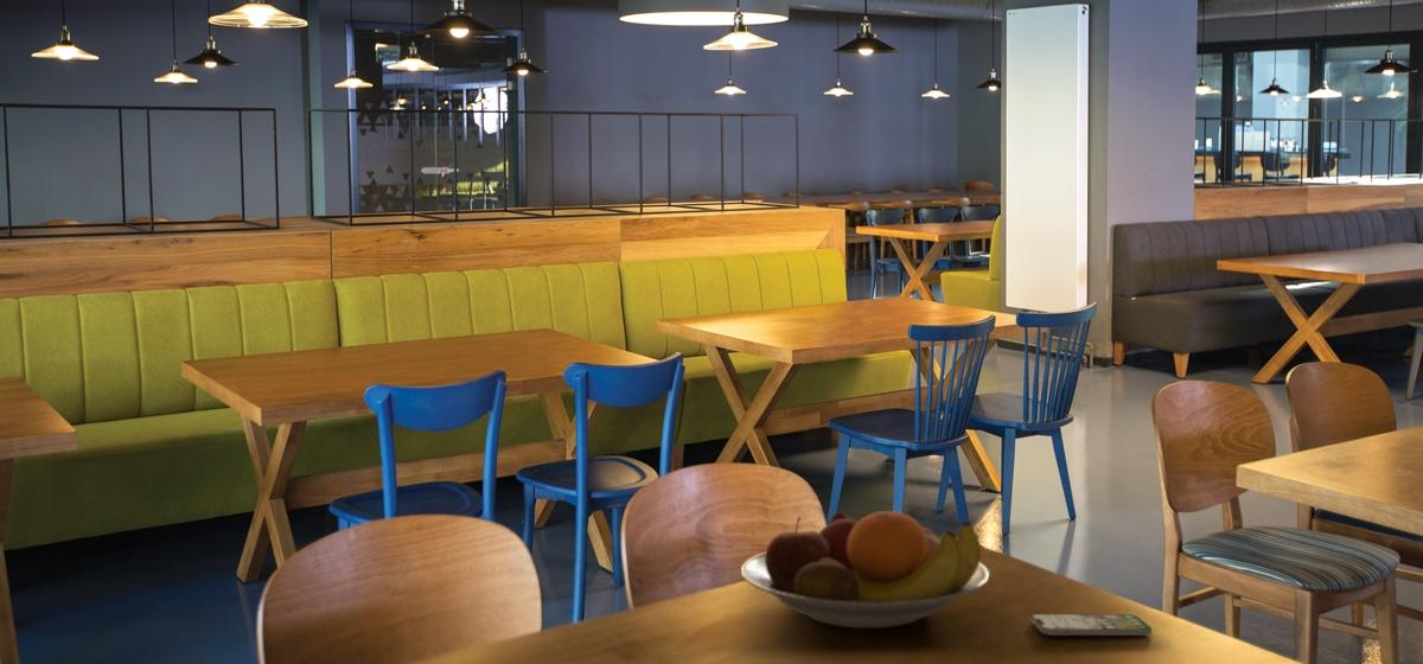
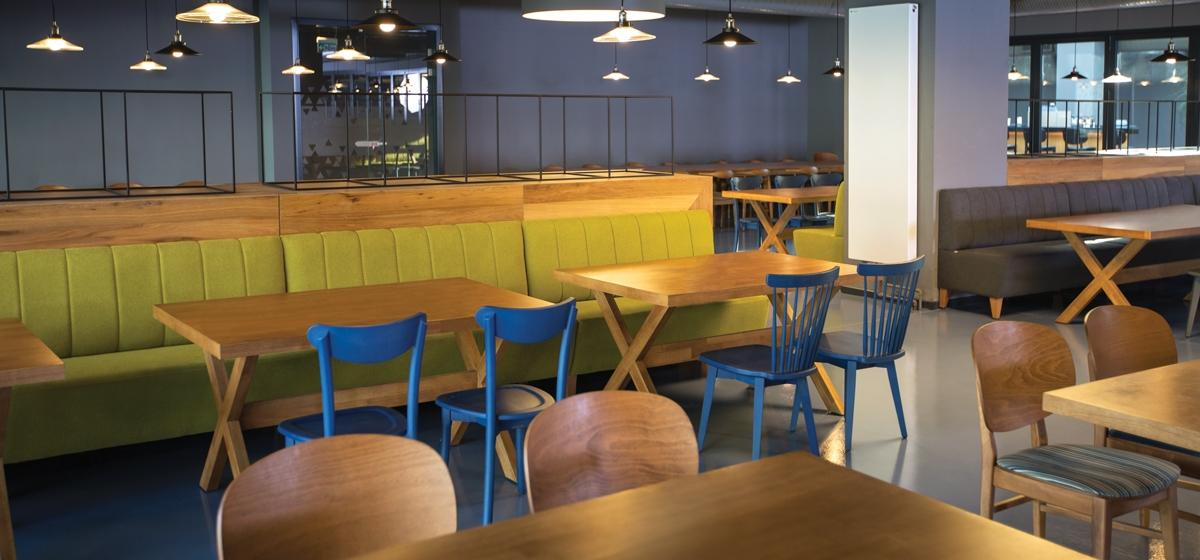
- smartphone [1029,613,1153,637]
- fruit bowl [740,510,990,630]
